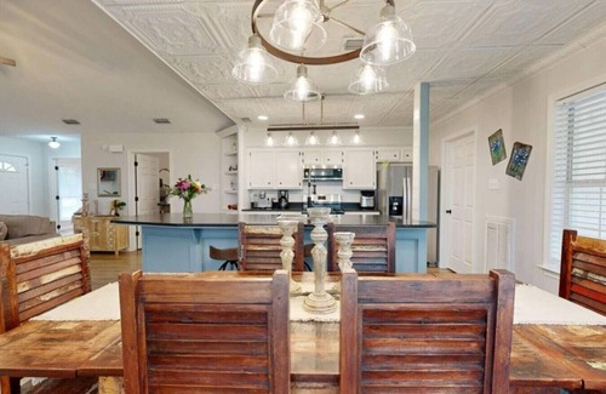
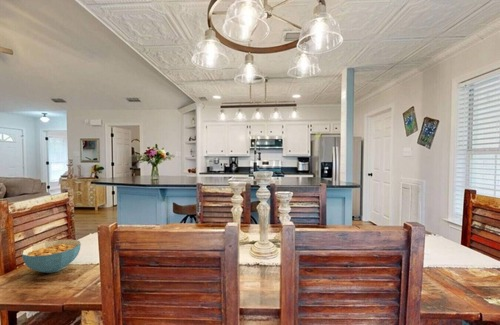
+ cereal bowl [21,238,82,274]
